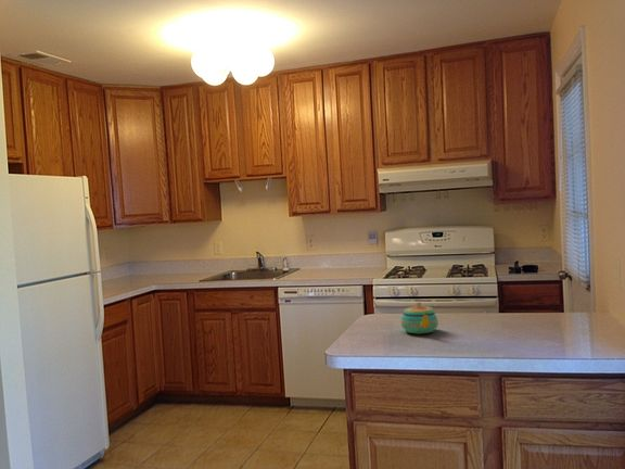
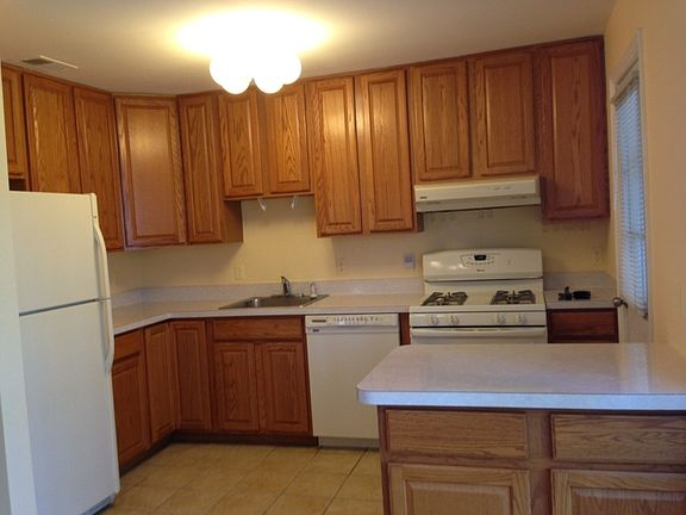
- teapot [400,302,439,334]
